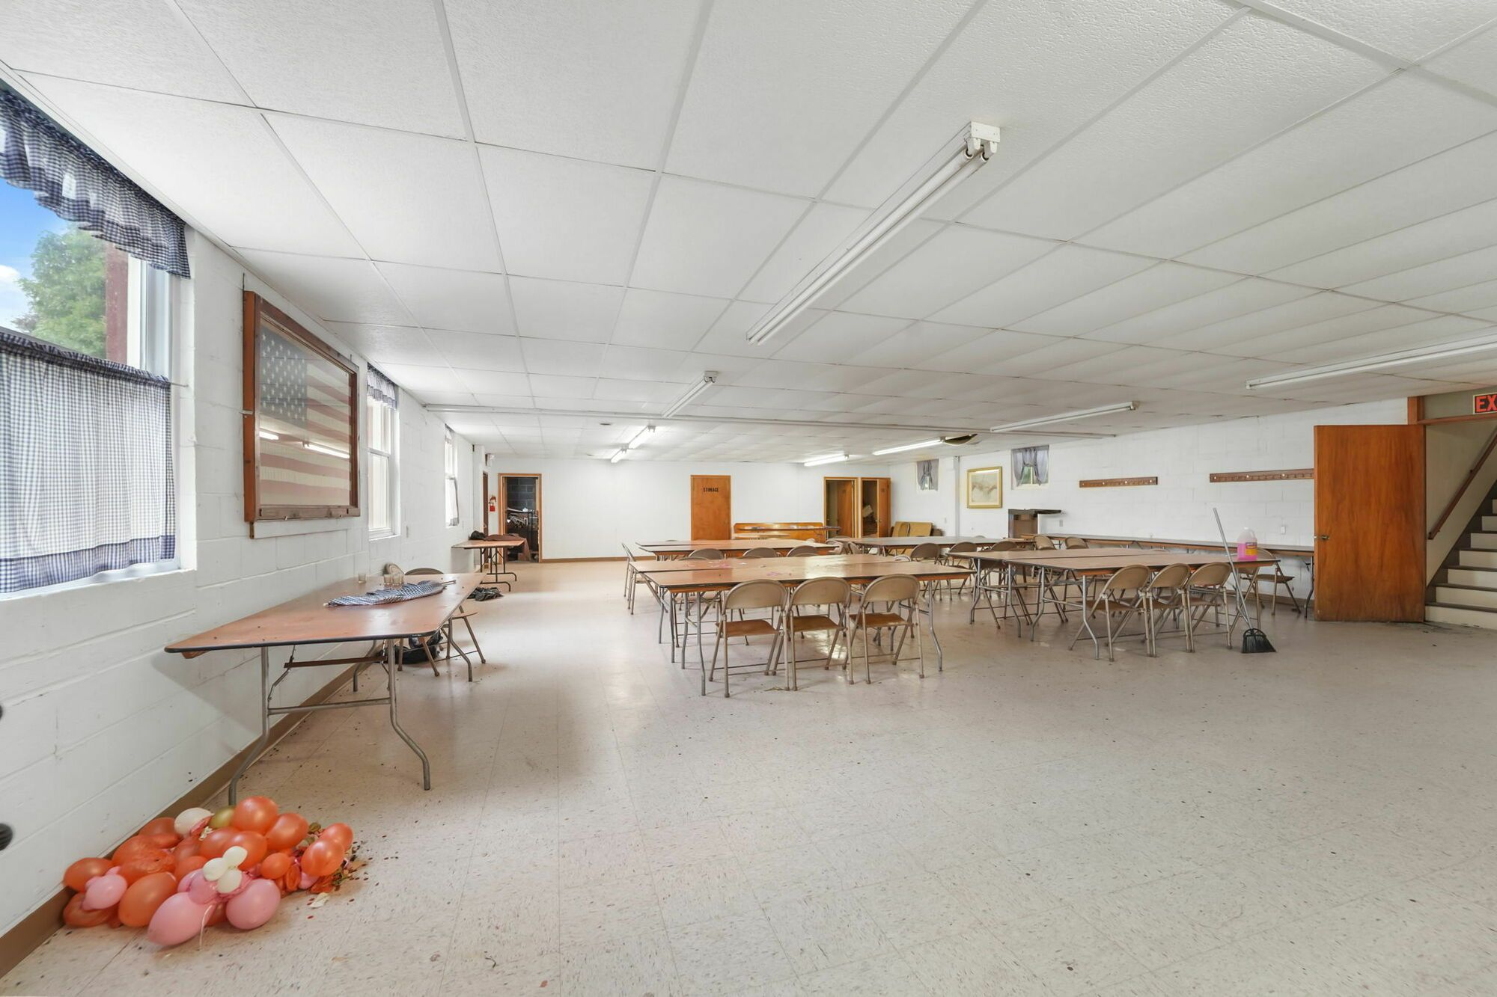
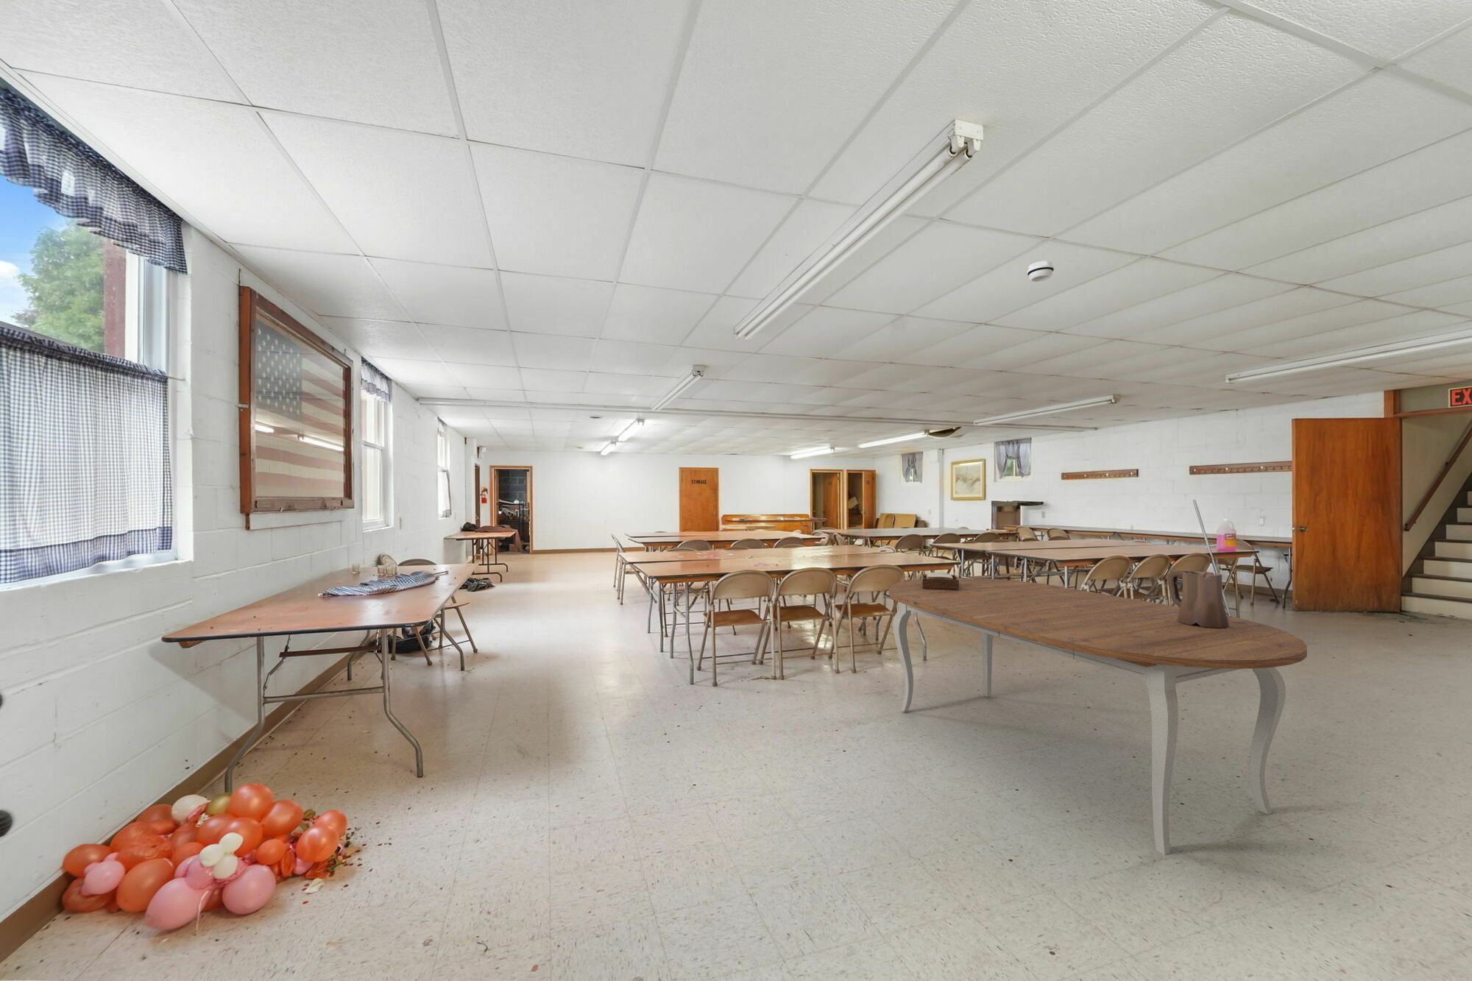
+ smoke detector [1027,259,1055,282]
+ pitcher [1167,569,1229,627]
+ napkin holder [920,572,959,590]
+ dining table [889,577,1308,856]
